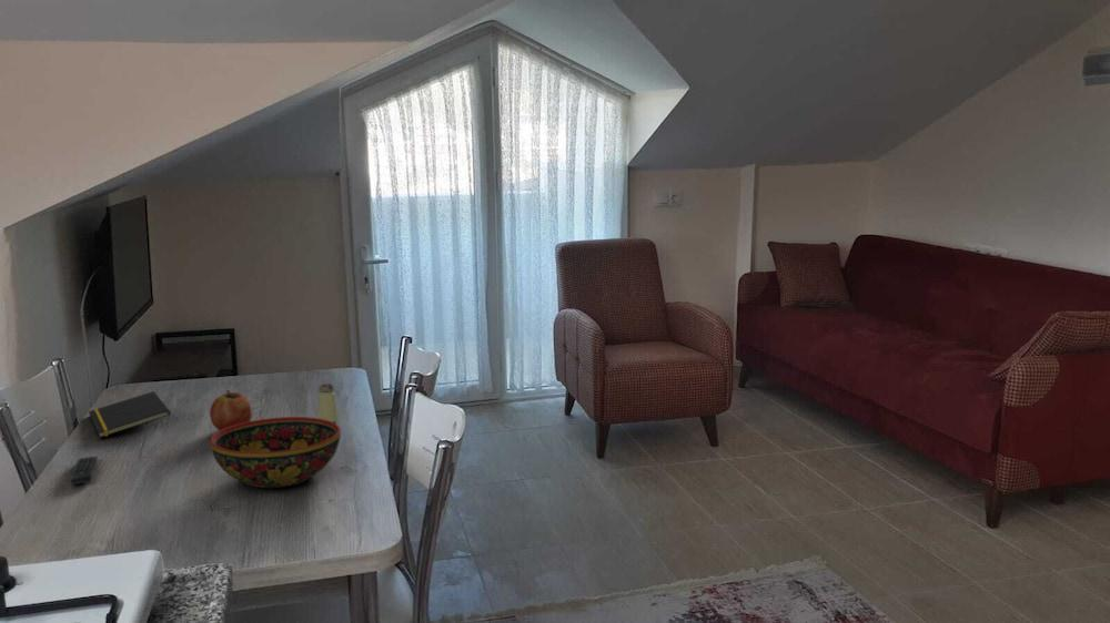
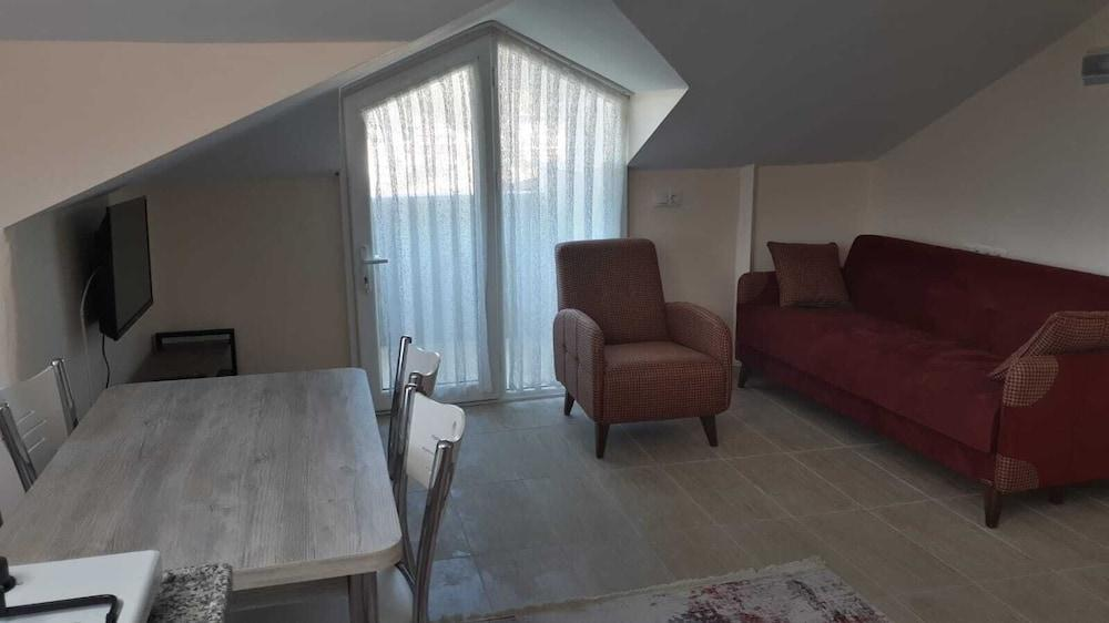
- bowl [209,416,342,489]
- remote control [69,456,99,486]
- notepad [88,390,172,439]
- saltshaker [316,382,339,422]
- fruit [209,389,253,431]
